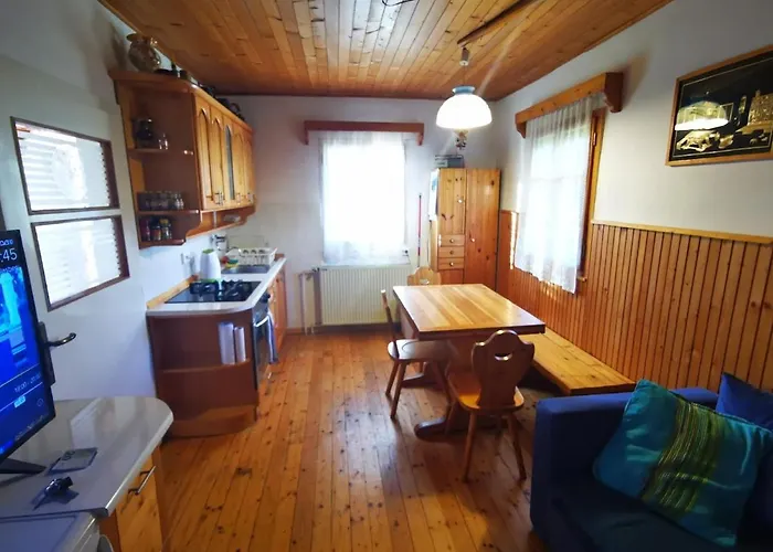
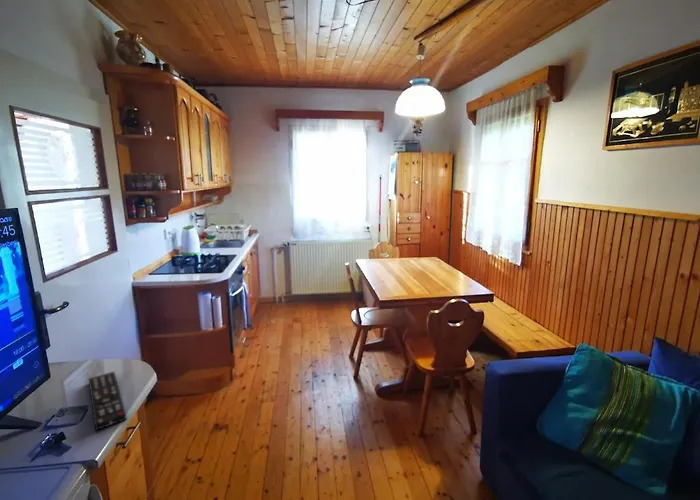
+ remote control [88,371,128,432]
